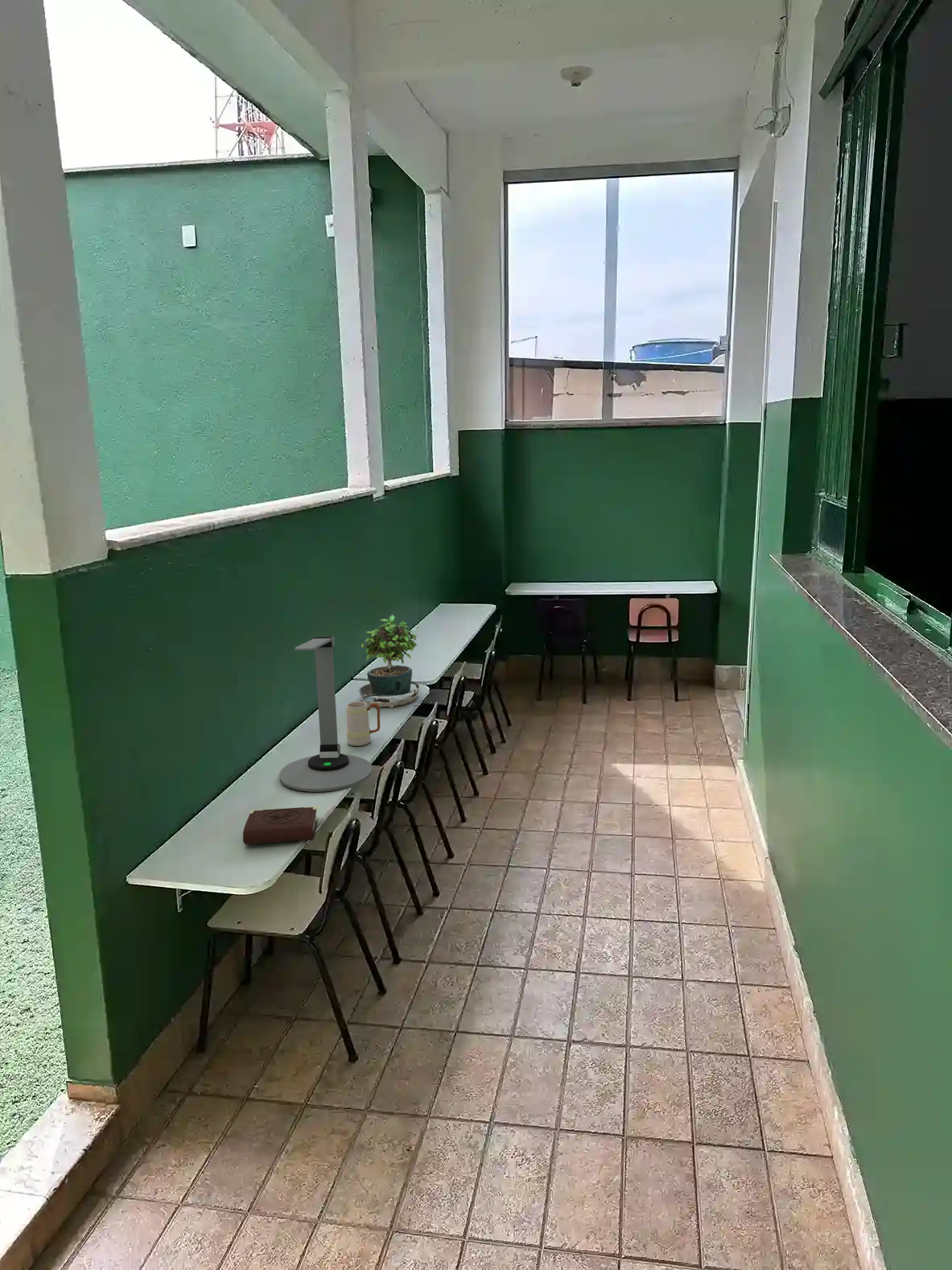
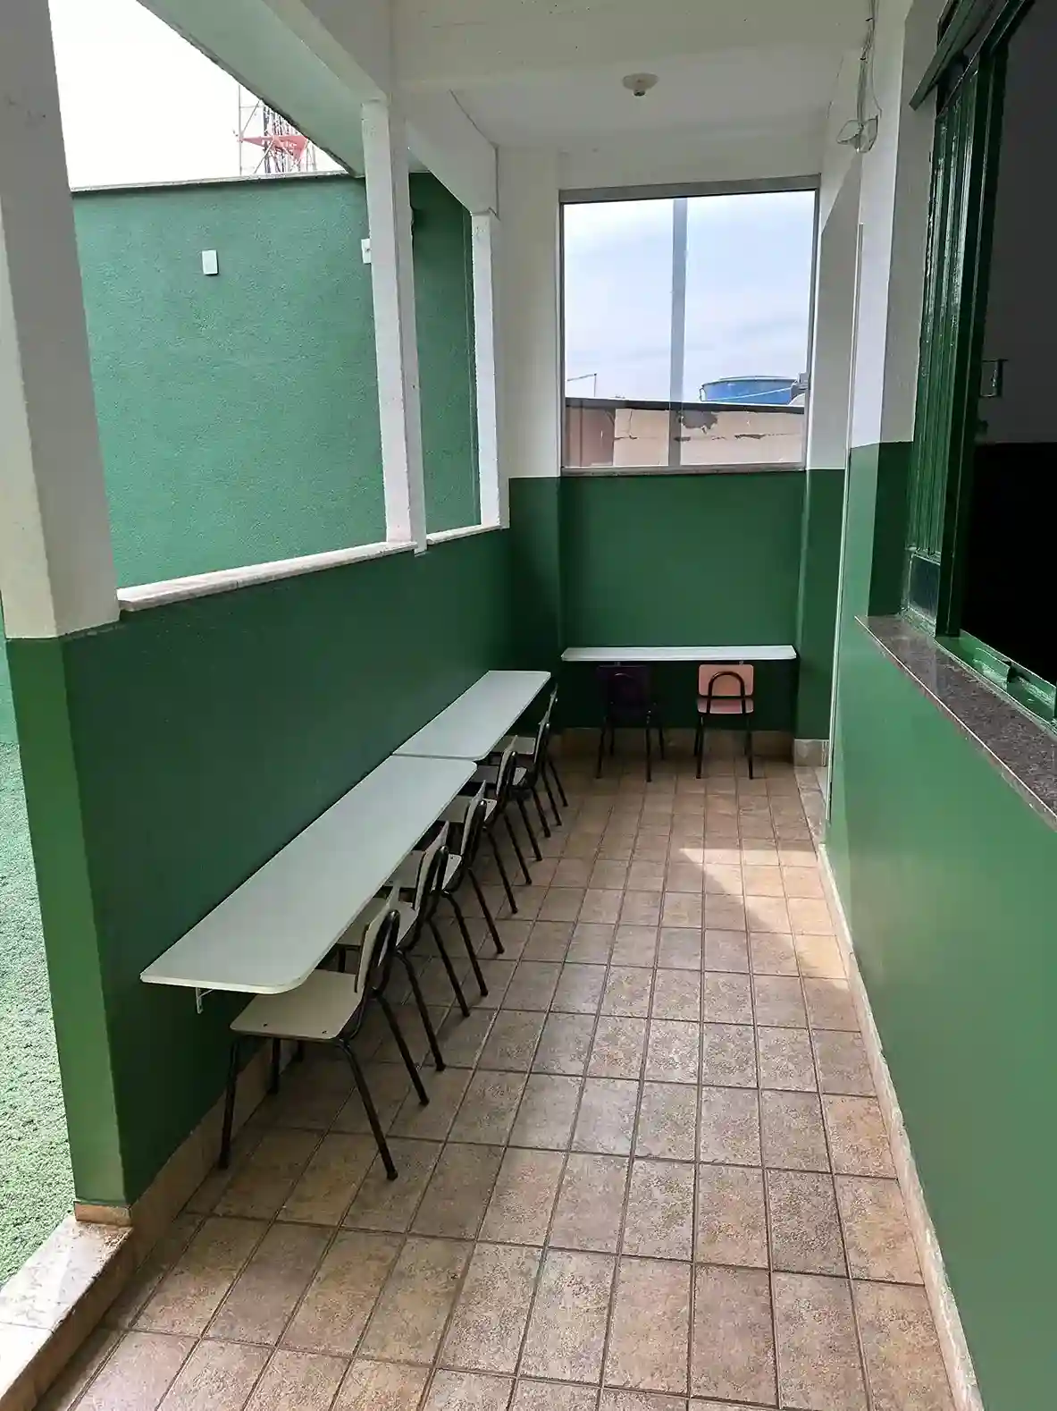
- mug [345,701,381,747]
- book [242,806,319,845]
- desk lamp [278,636,373,793]
- potted plant [357,614,435,708]
